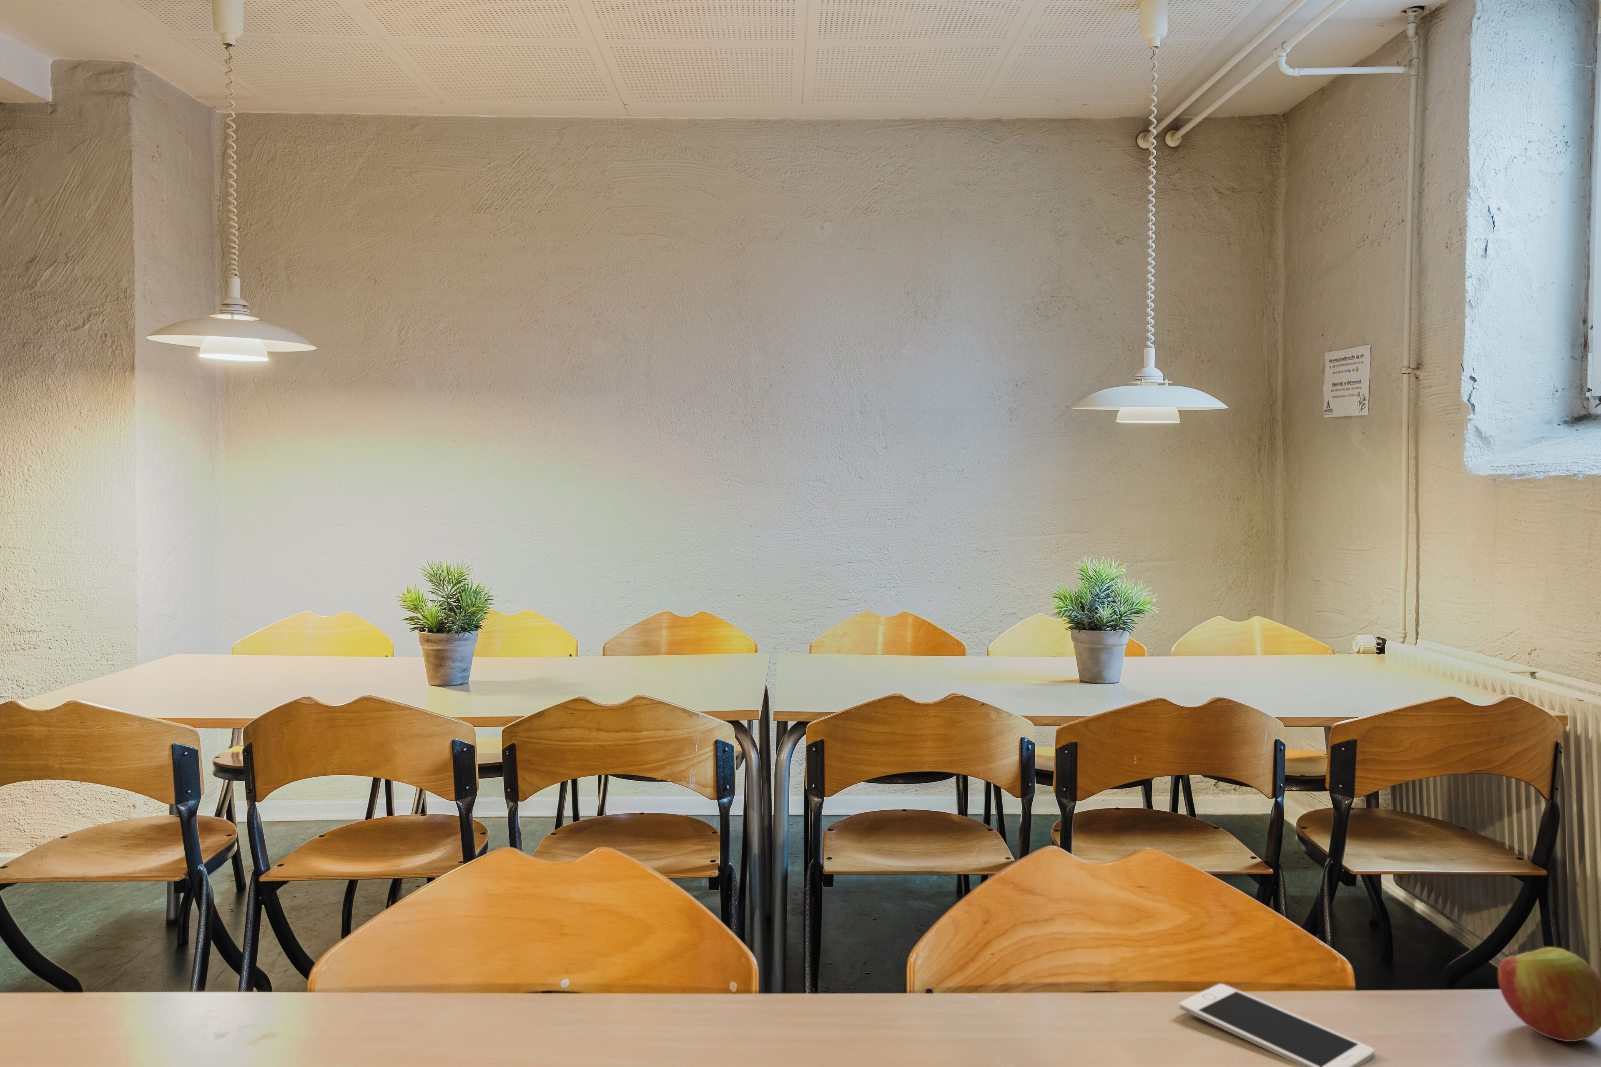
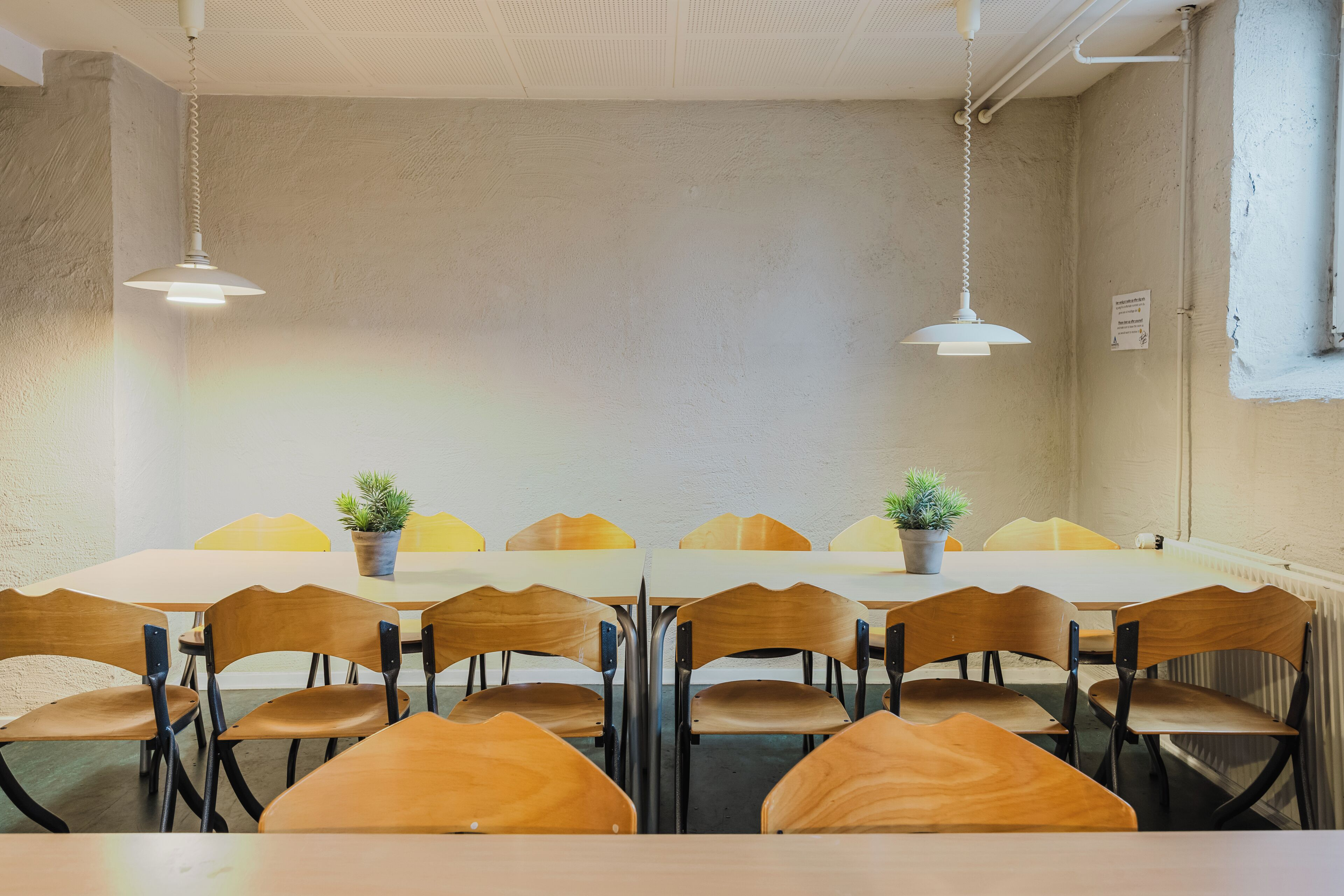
- cell phone [1179,984,1375,1067]
- apple [1497,947,1601,1042]
